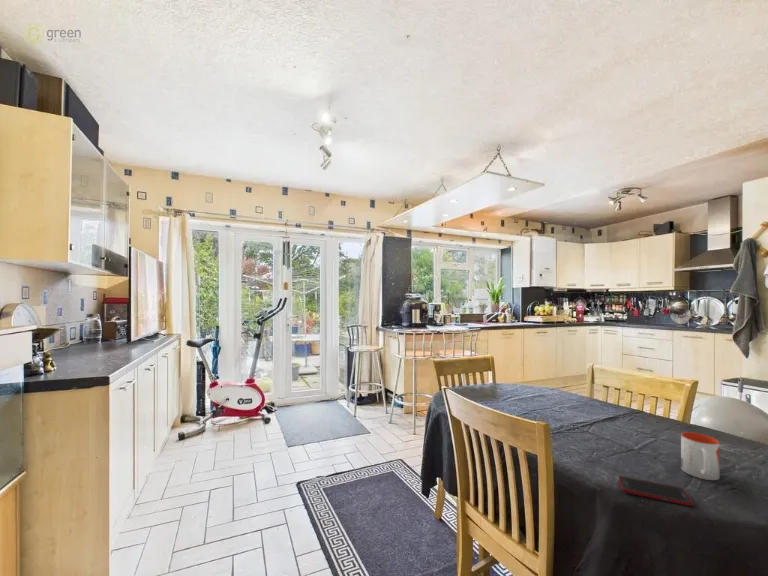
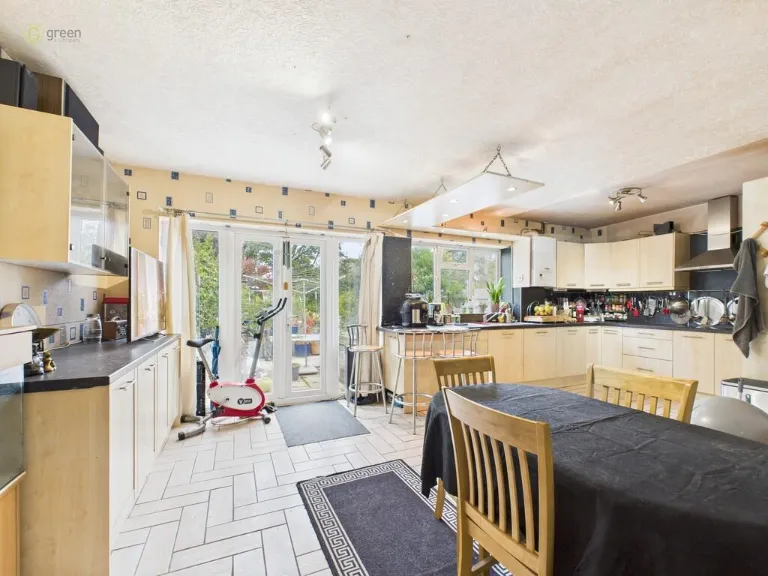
- mug [680,431,721,481]
- cell phone [618,475,694,507]
